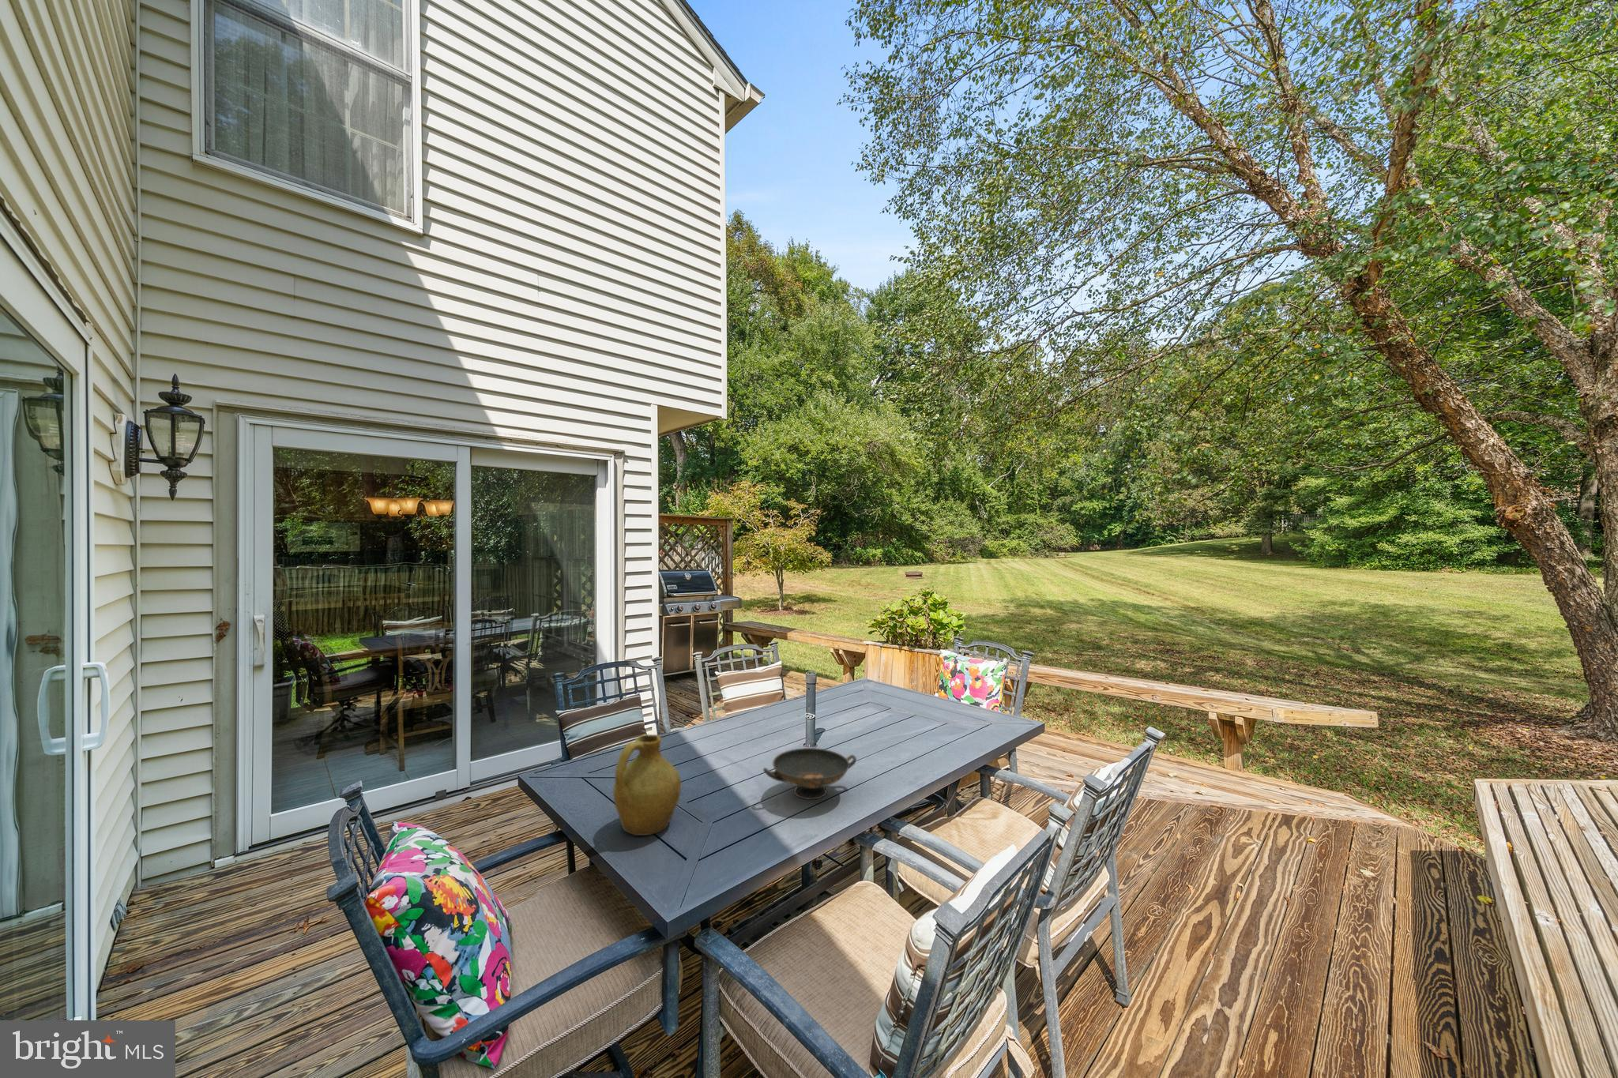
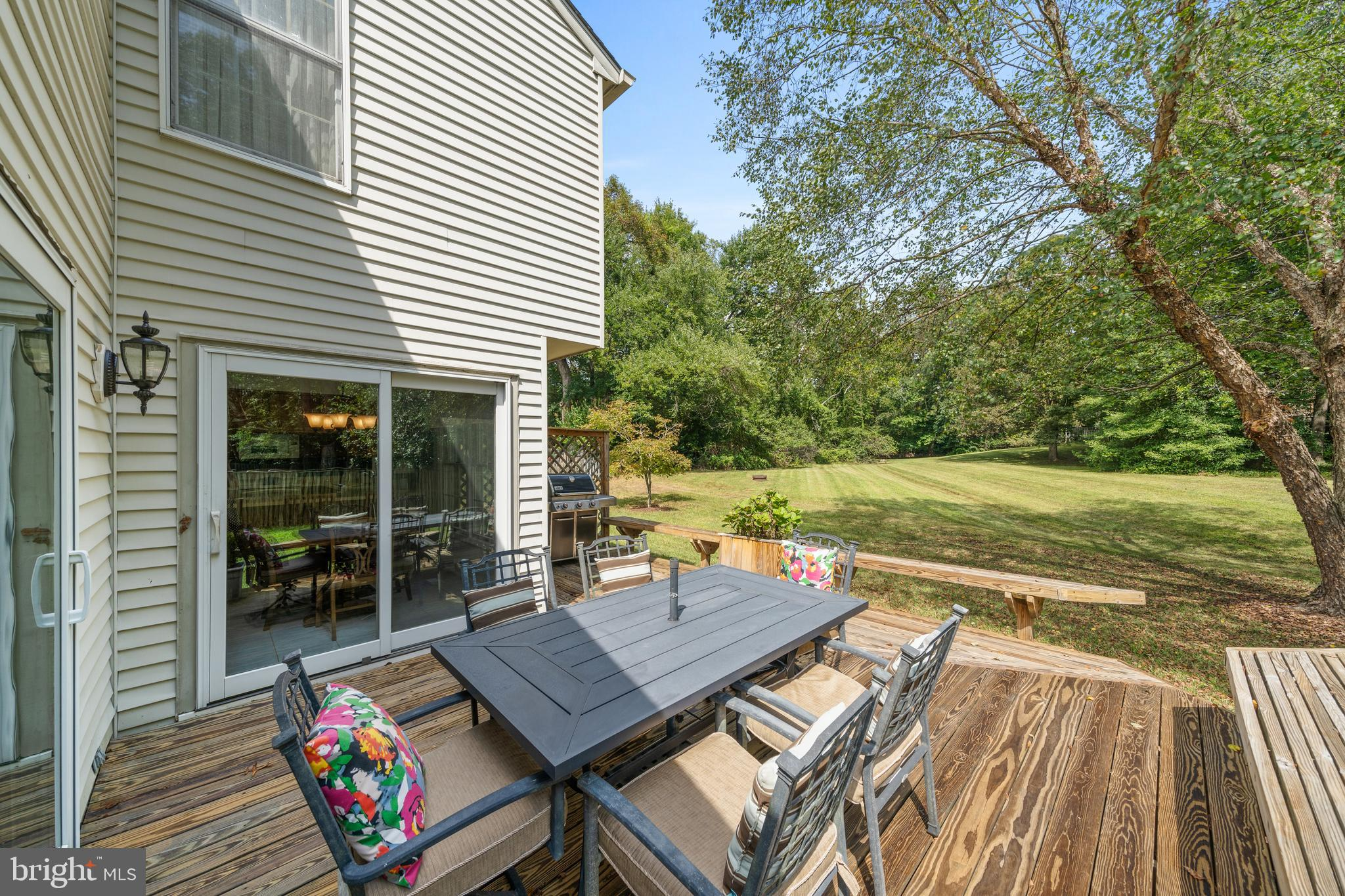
- pitcher [612,734,682,836]
- decorative bowl [763,747,858,801]
